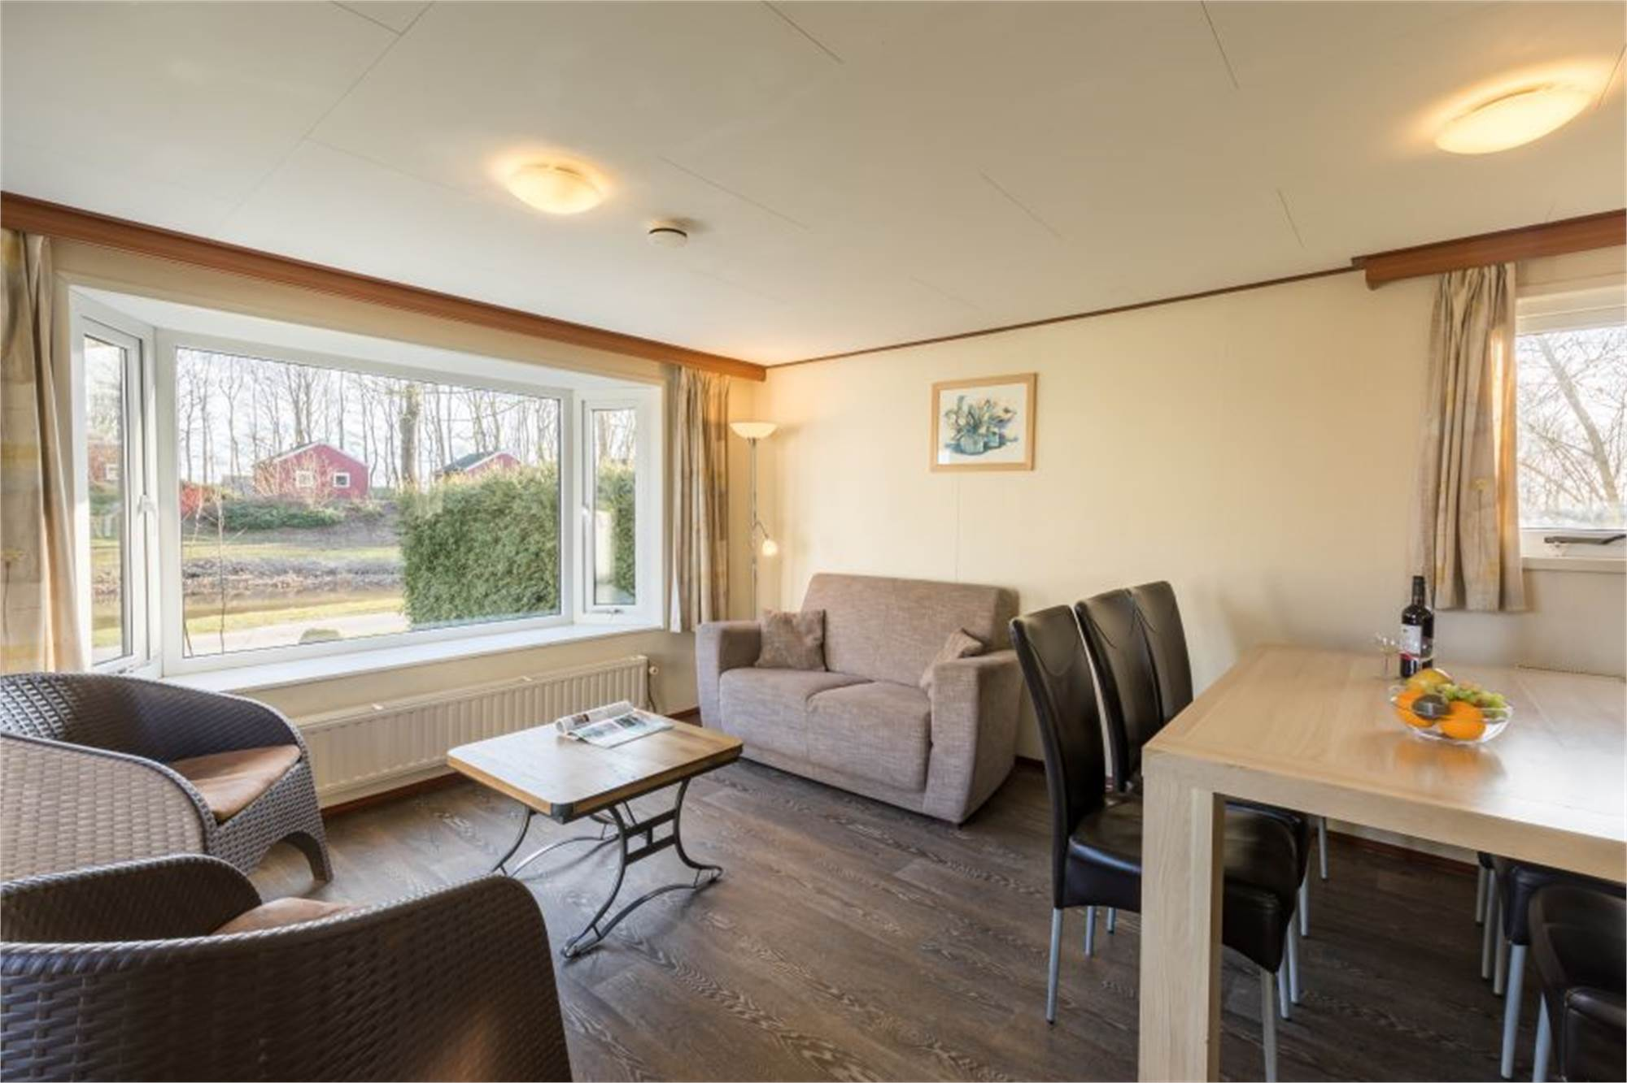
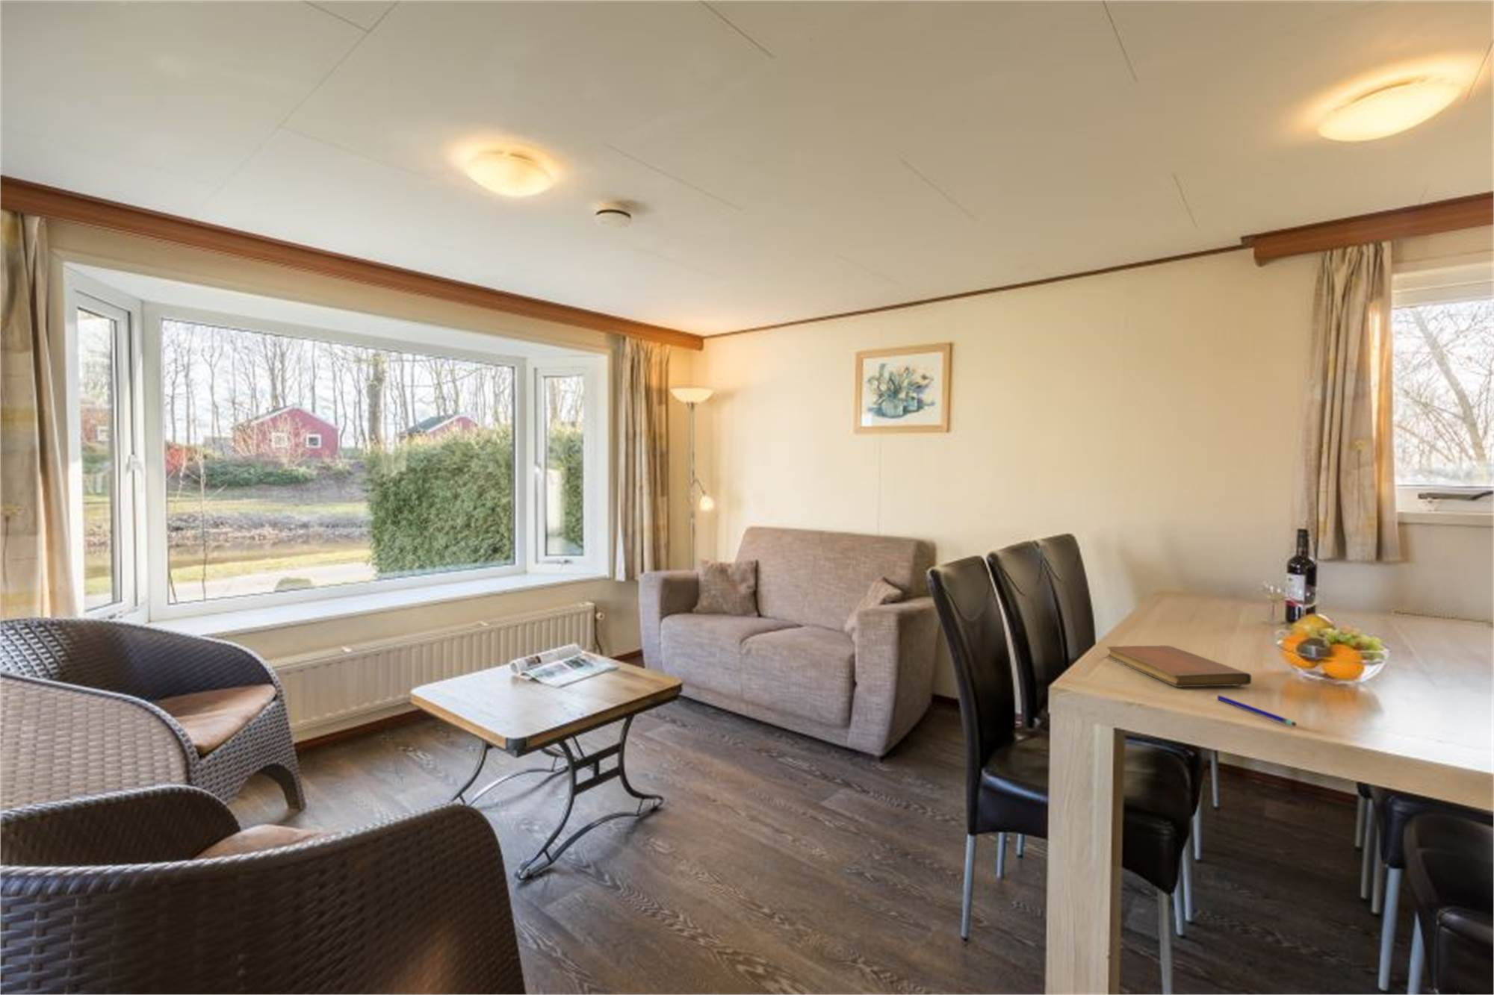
+ notebook [1106,645,1252,689]
+ pen [1216,695,1296,727]
